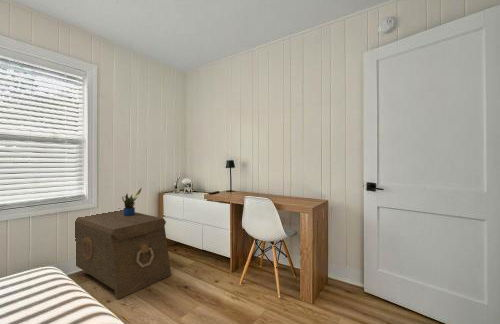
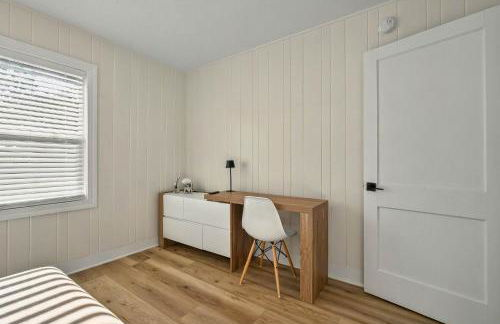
- storage trunk [75,209,172,300]
- potted plant [121,187,143,216]
